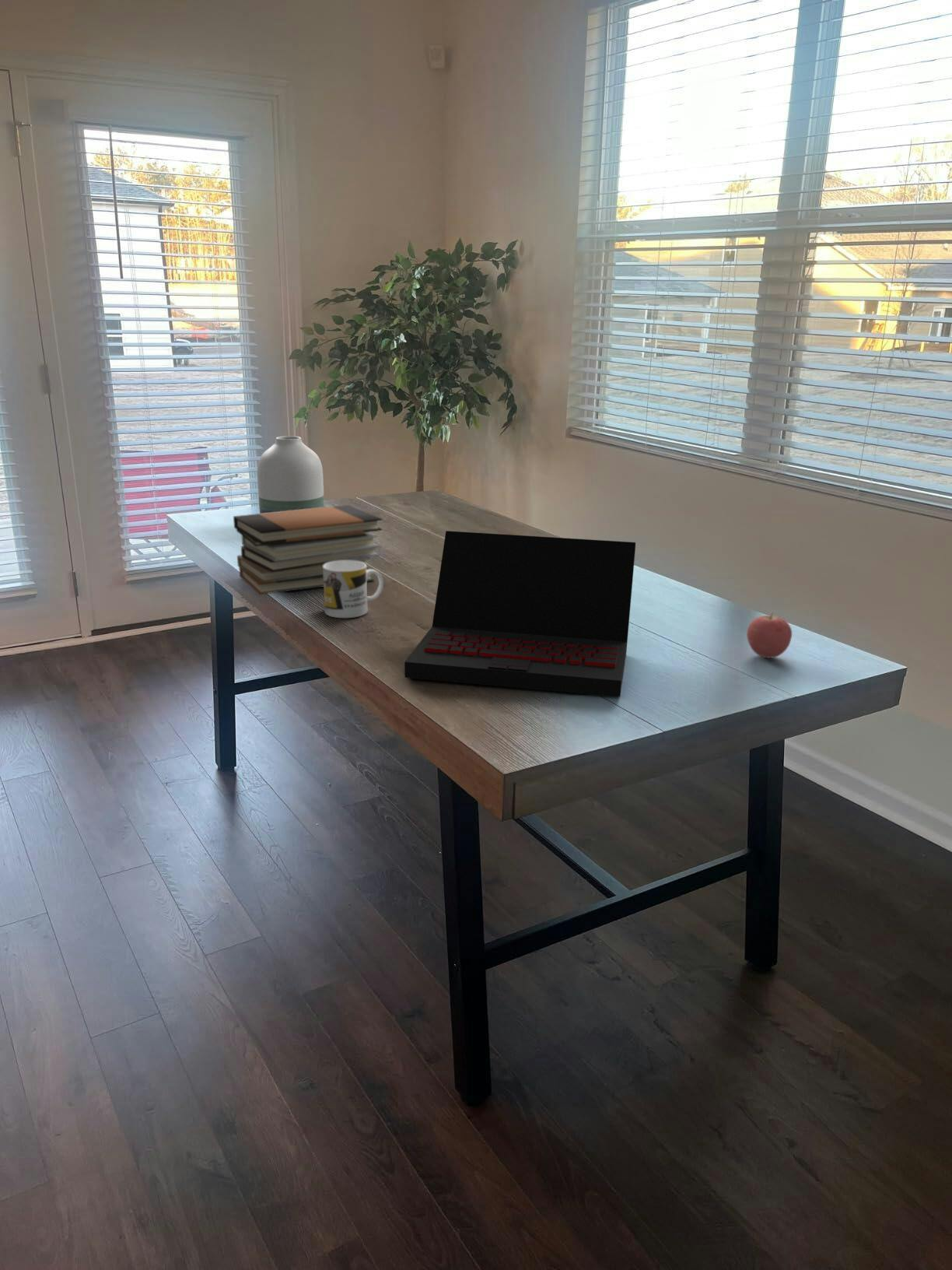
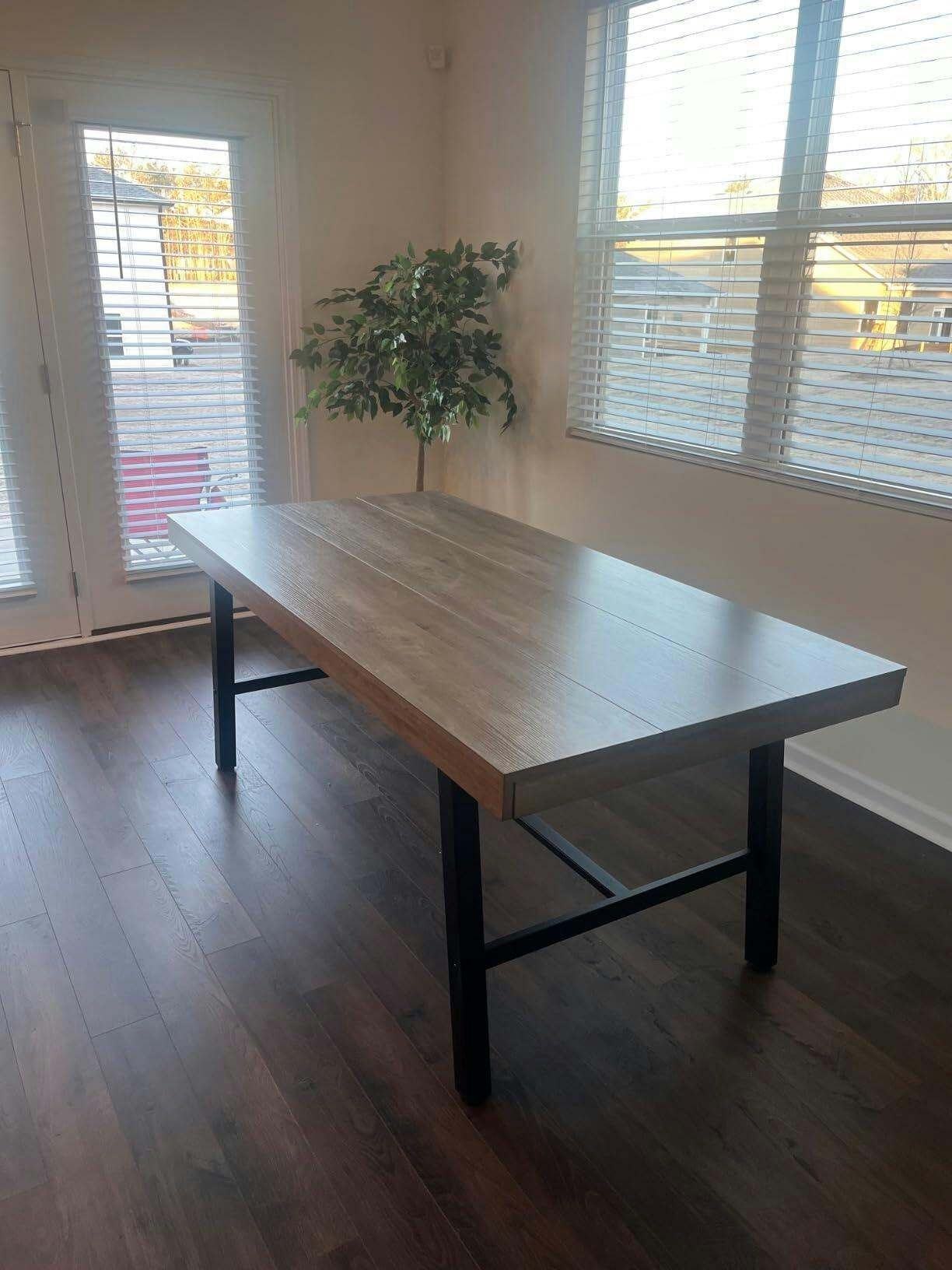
- mug [323,560,384,619]
- laptop [404,530,636,698]
- book stack [233,504,383,595]
- apple [746,612,793,659]
- vase [257,436,325,514]
